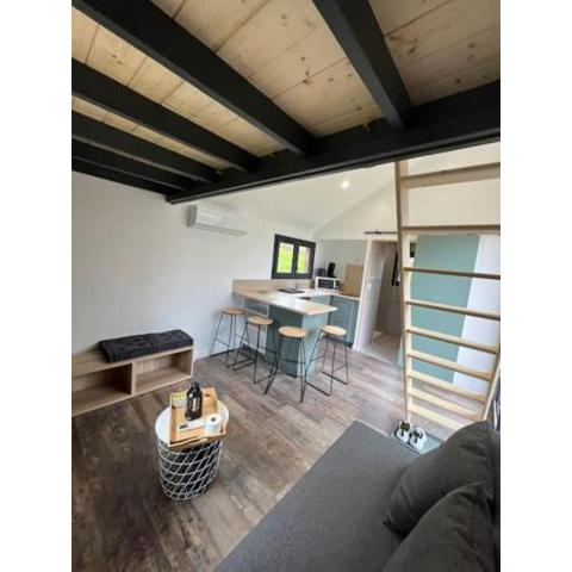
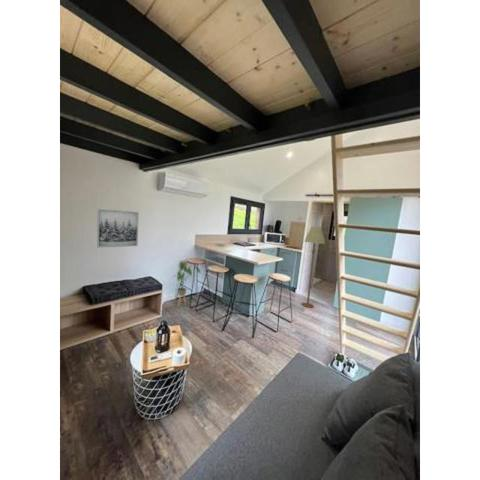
+ house plant [171,260,202,308]
+ wall art [96,208,139,248]
+ floor lamp [301,226,326,309]
